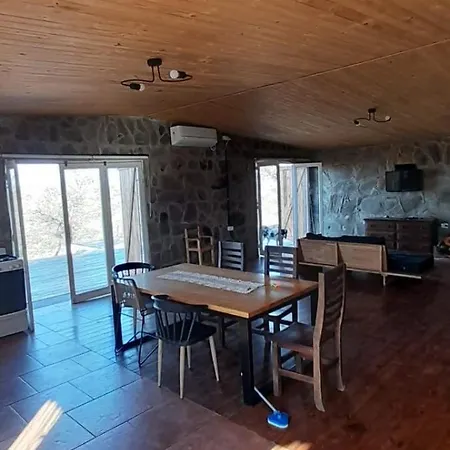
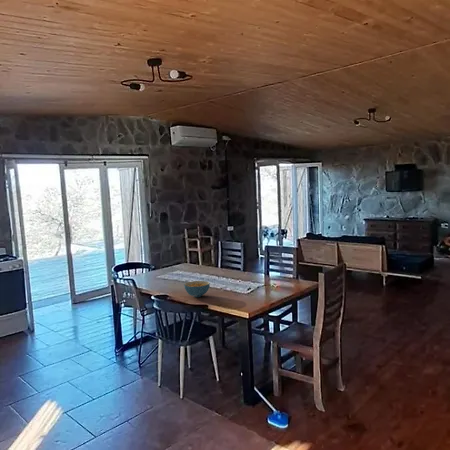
+ cereal bowl [183,280,211,298]
